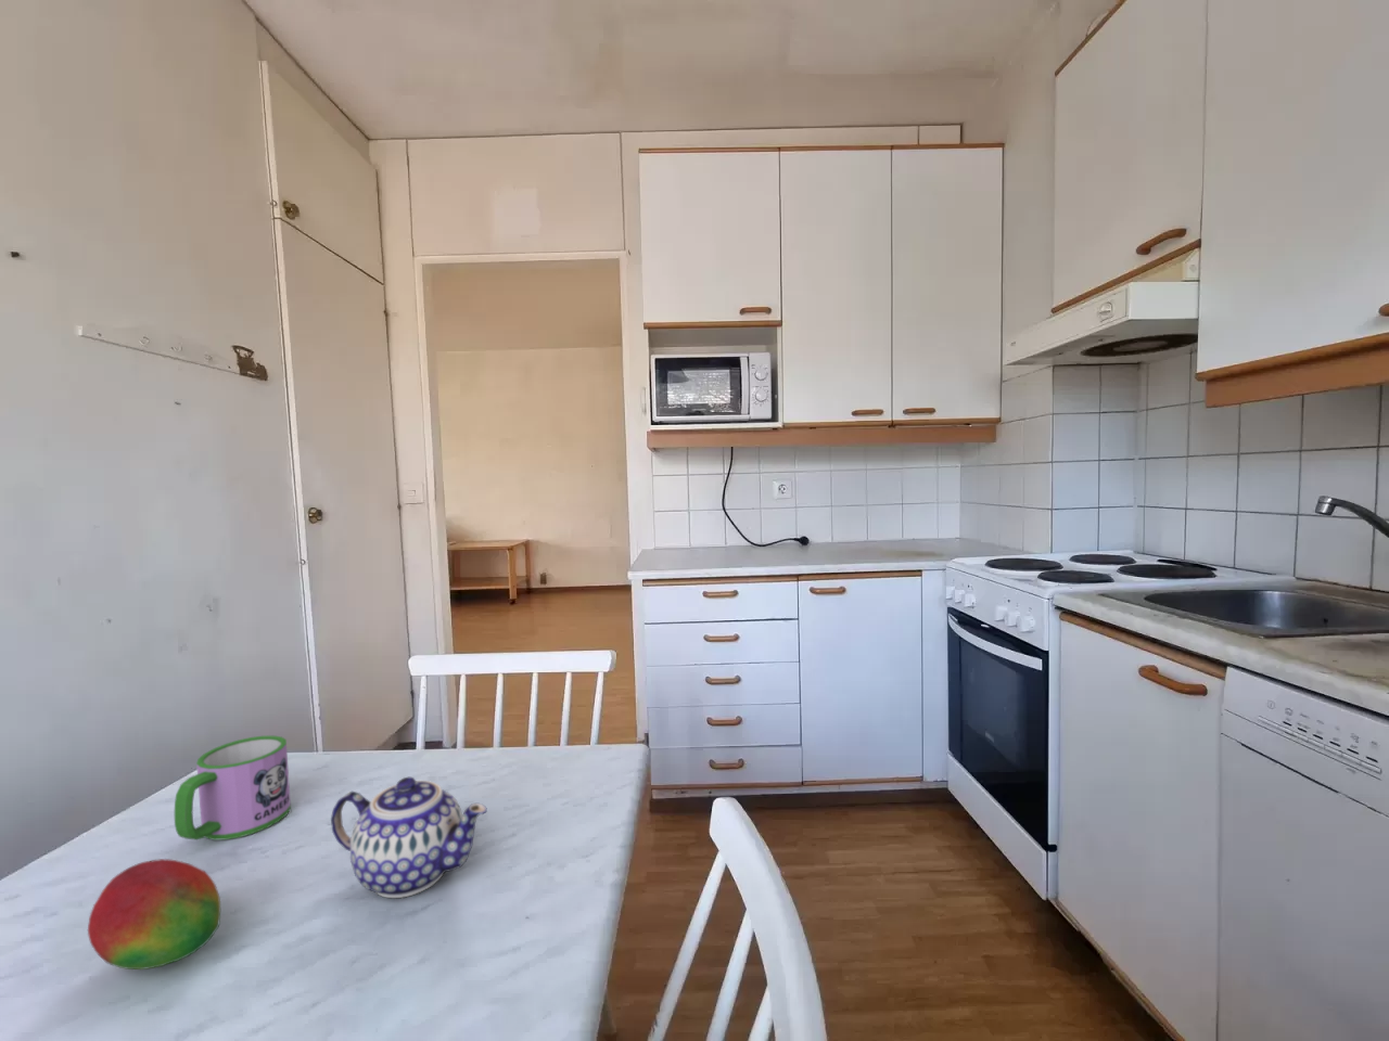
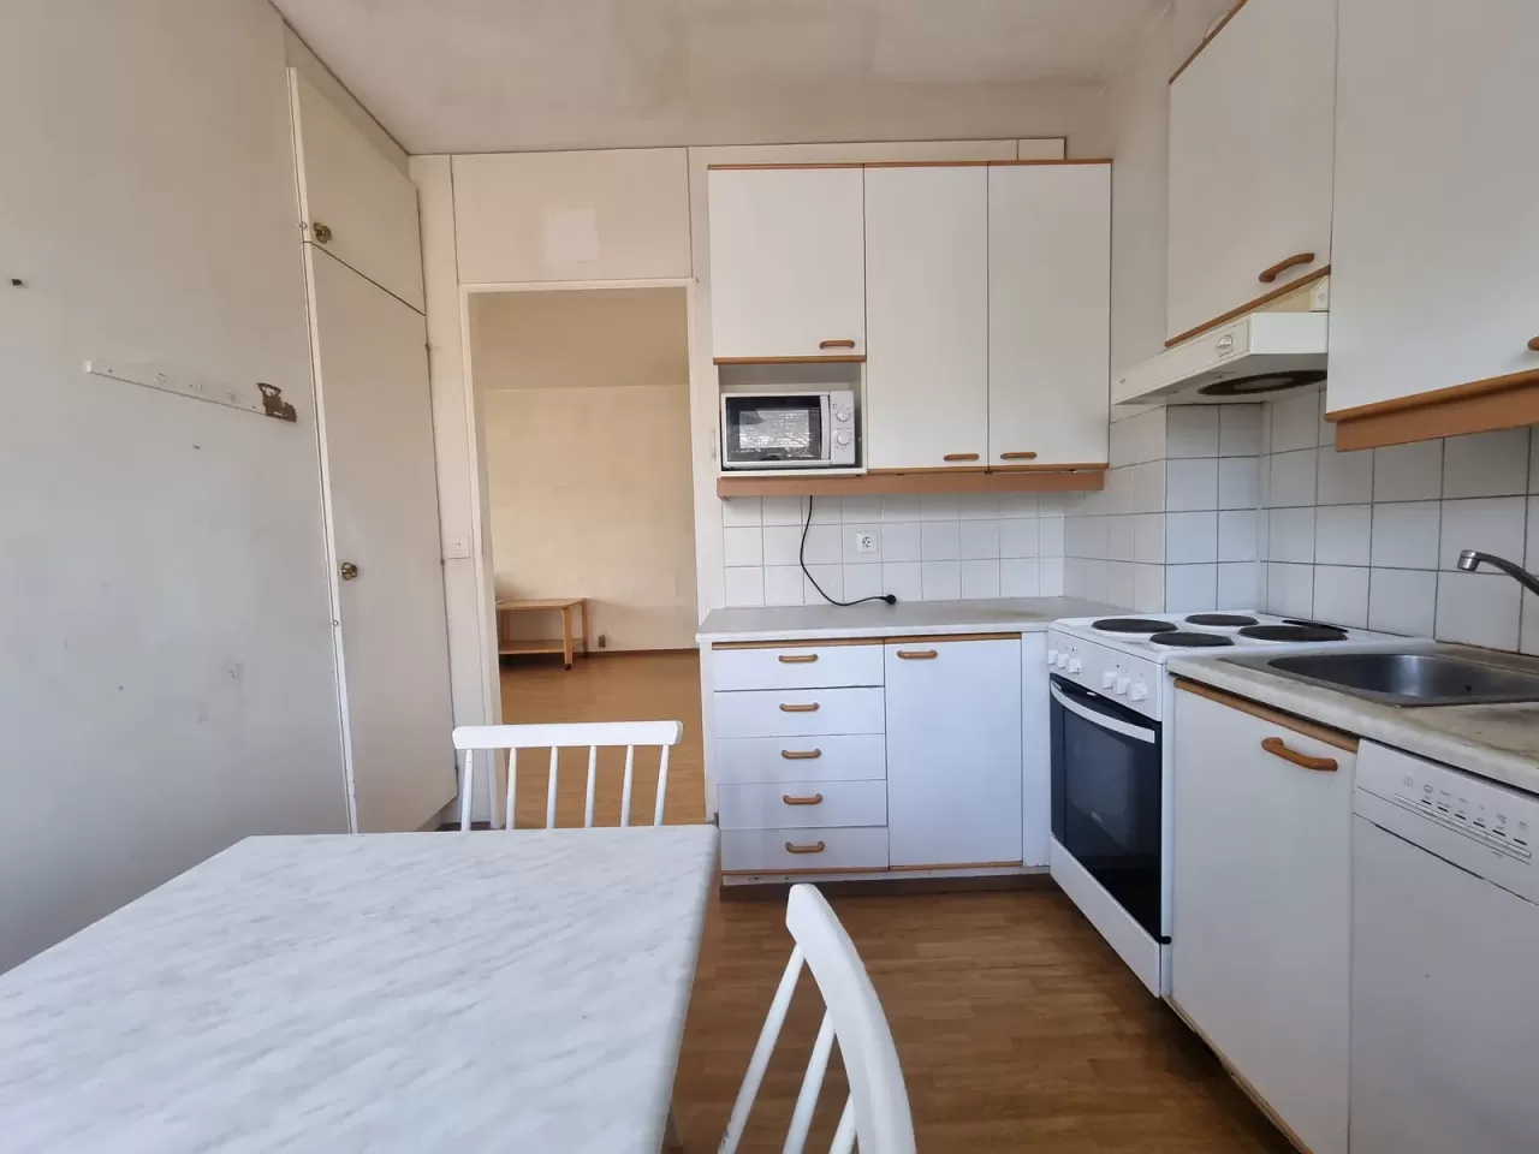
- mug [174,735,292,842]
- teapot [330,776,488,899]
- fruit [86,857,221,971]
